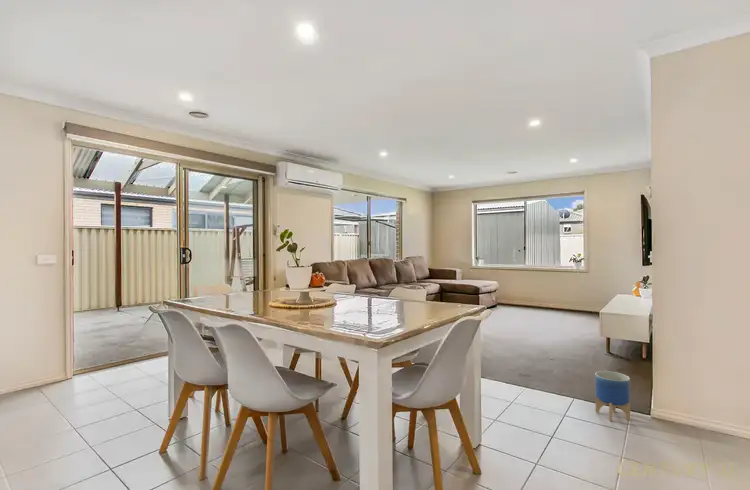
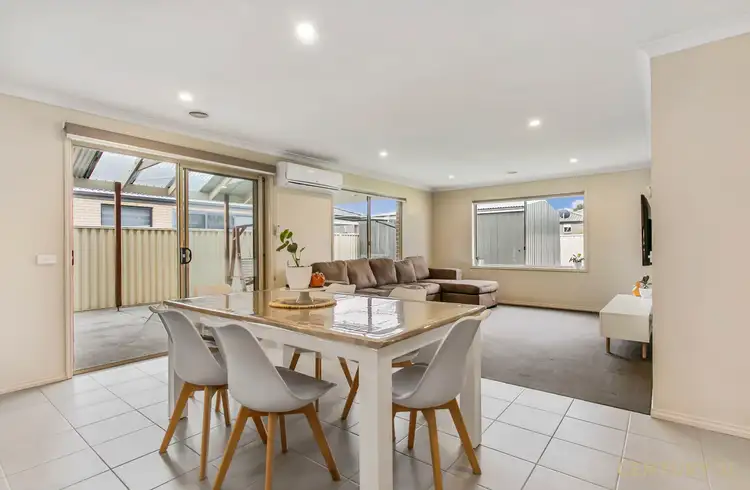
- planter [594,370,631,423]
